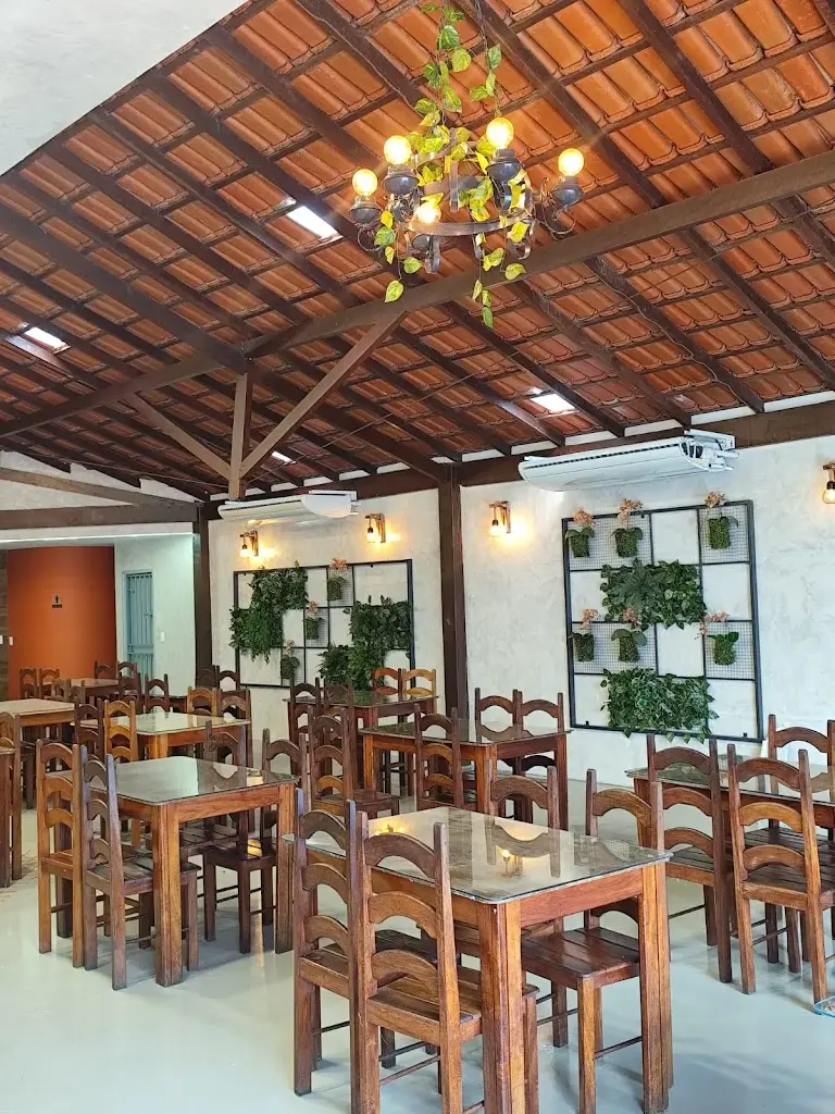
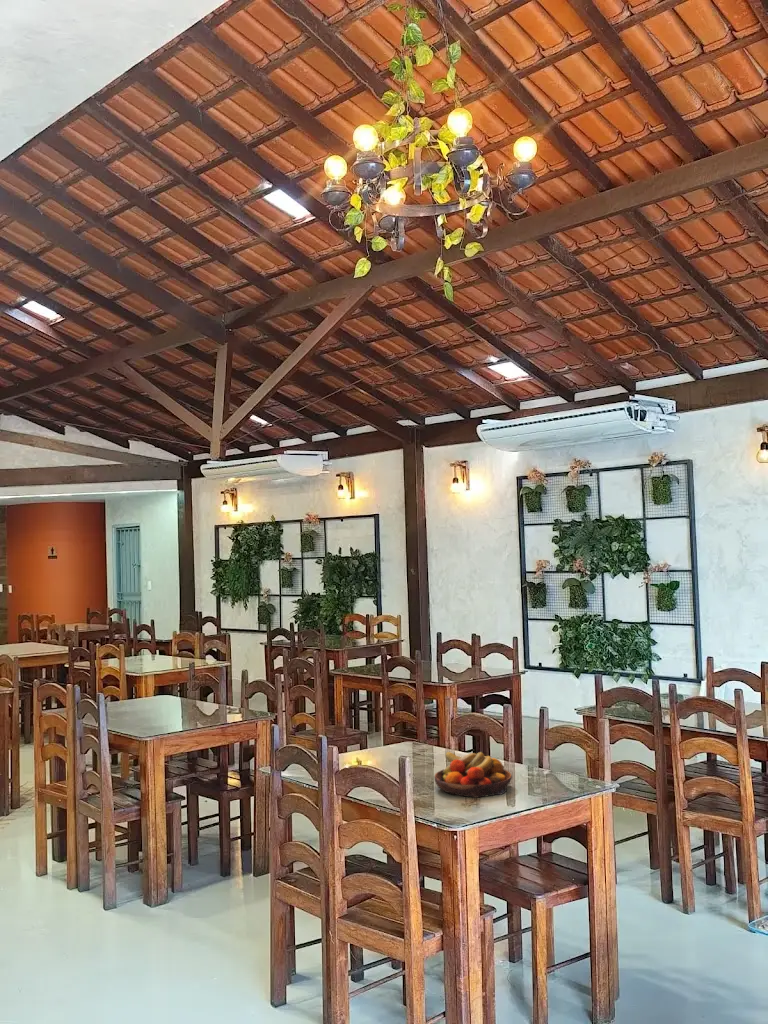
+ fruit bowl [433,751,513,799]
